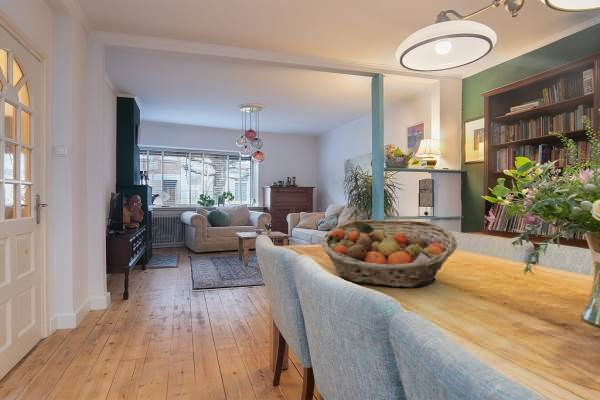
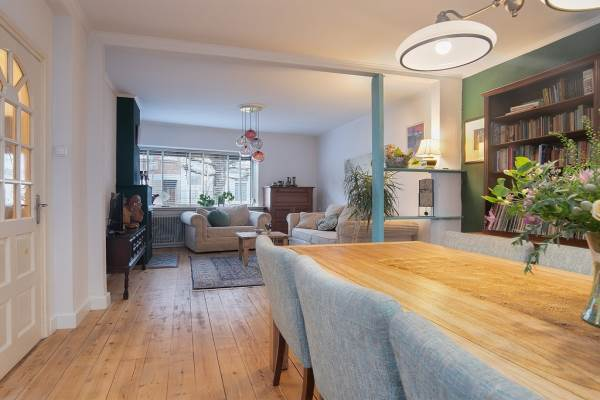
- fruit basket [320,219,458,288]
